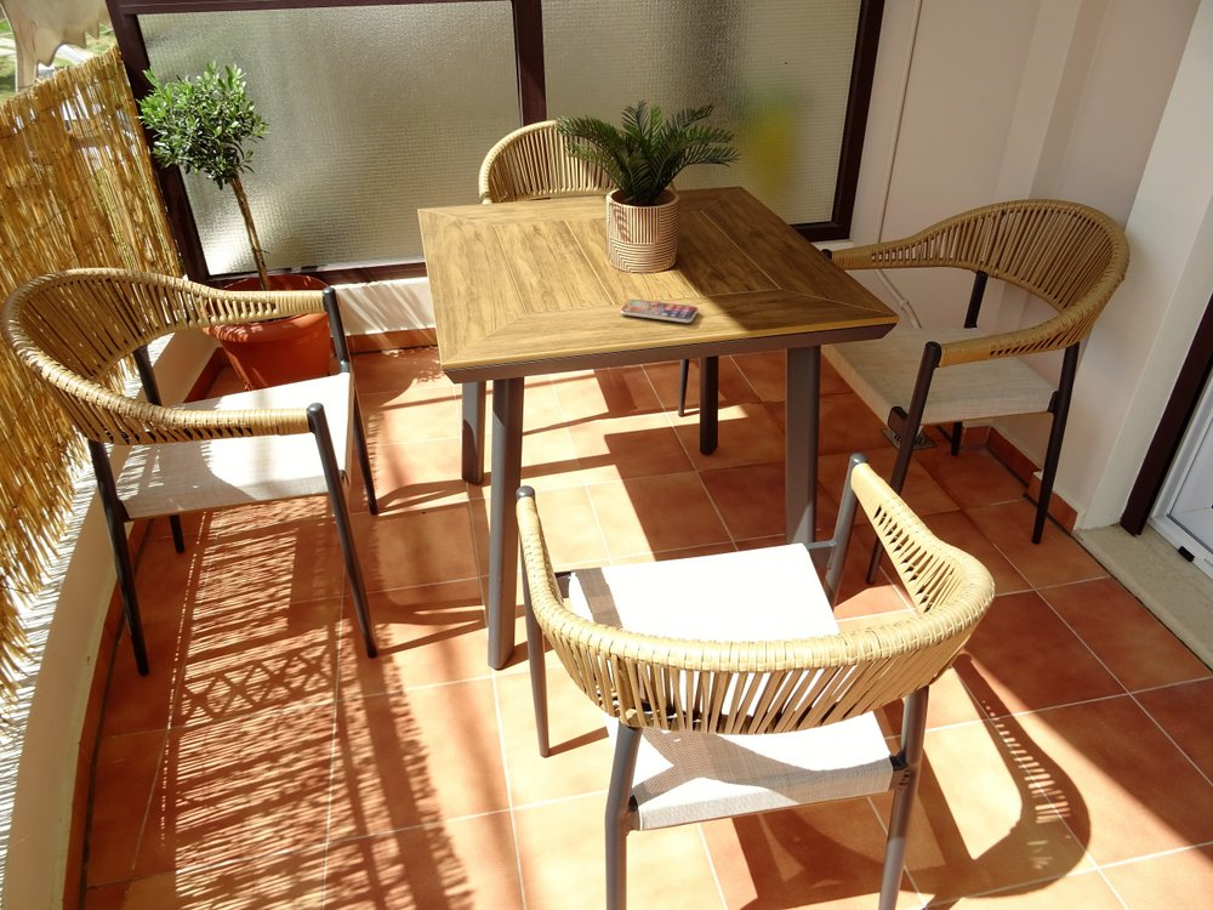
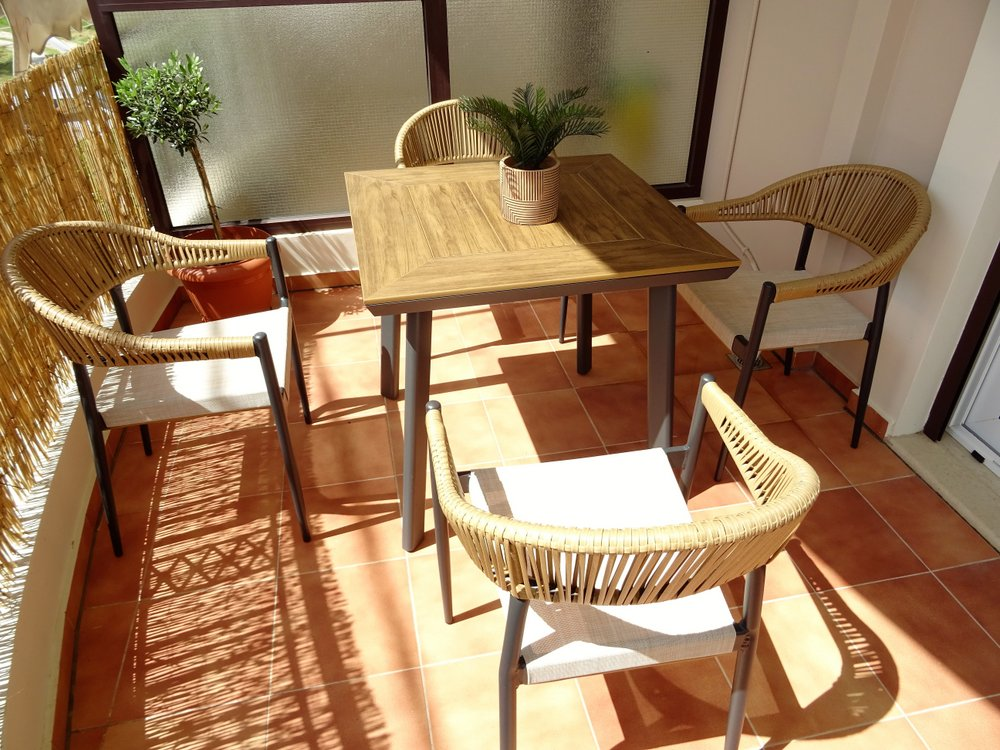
- smartphone [619,298,700,324]
